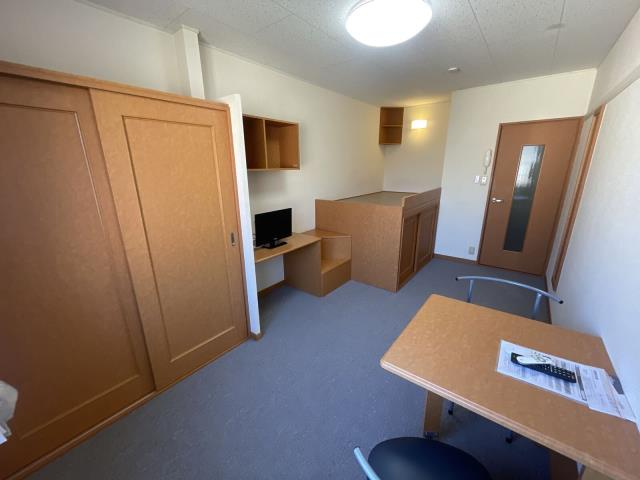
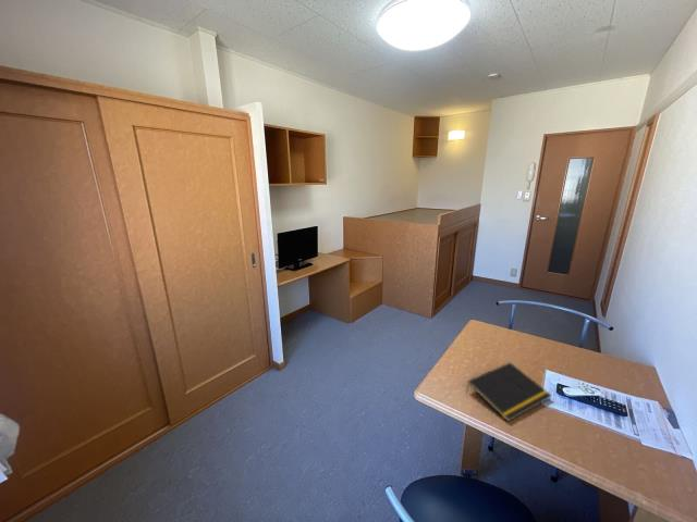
+ notepad [465,361,553,423]
